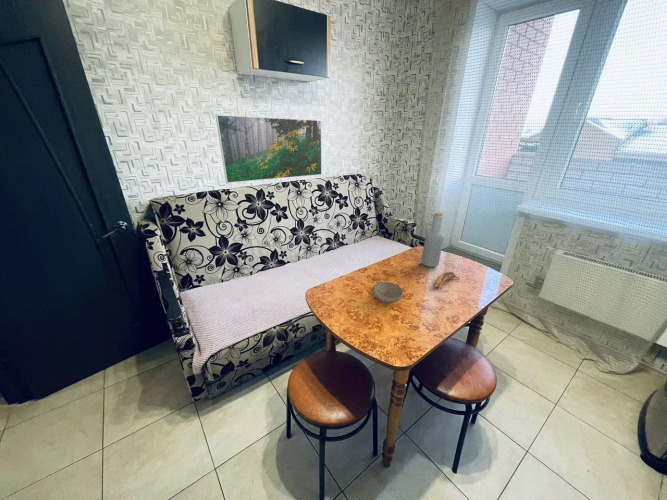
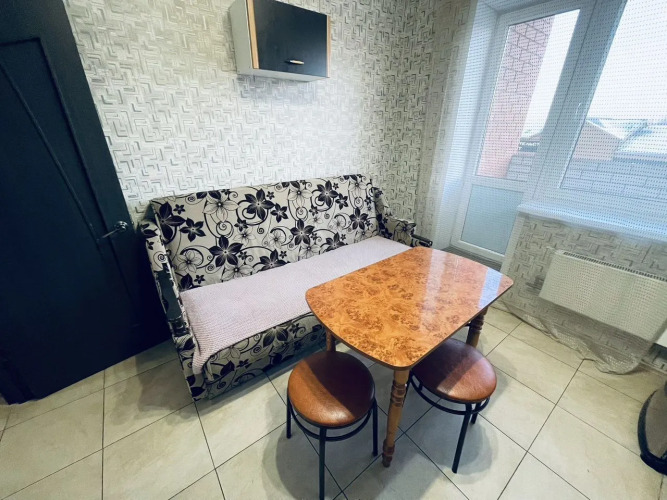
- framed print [215,114,323,184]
- bowl [371,281,404,304]
- bottle [421,211,445,268]
- banana [434,271,460,289]
